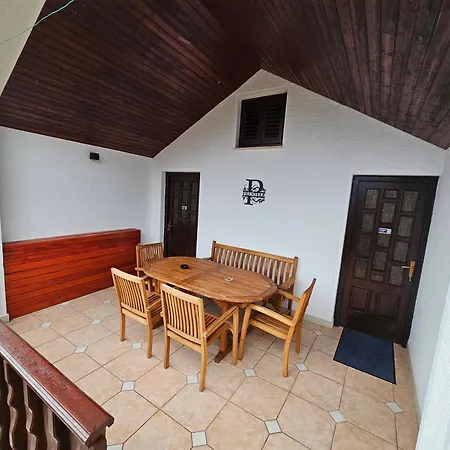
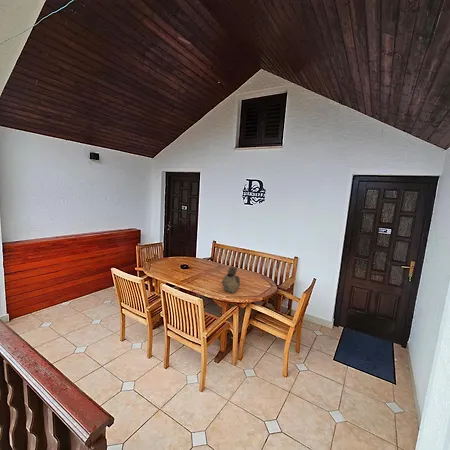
+ pitcher [221,266,241,294]
